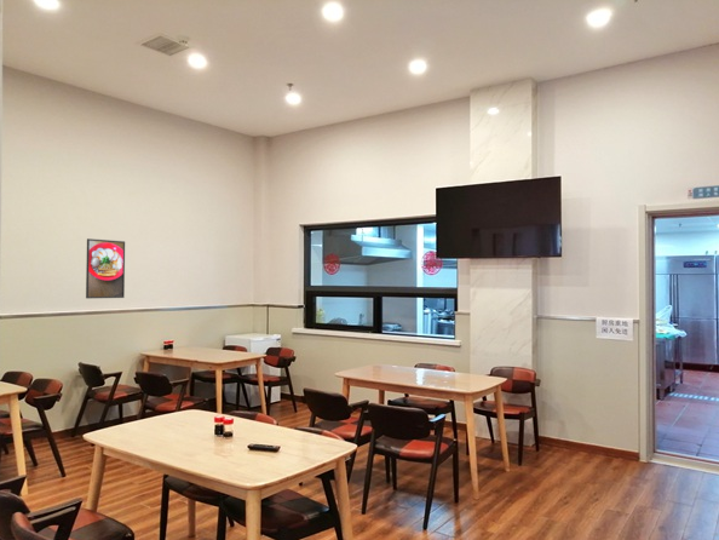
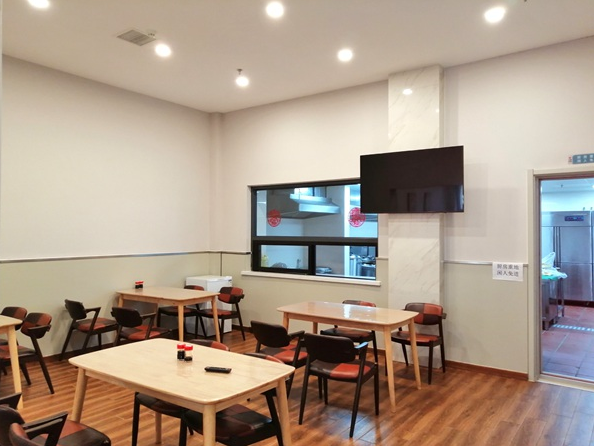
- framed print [85,237,126,299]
